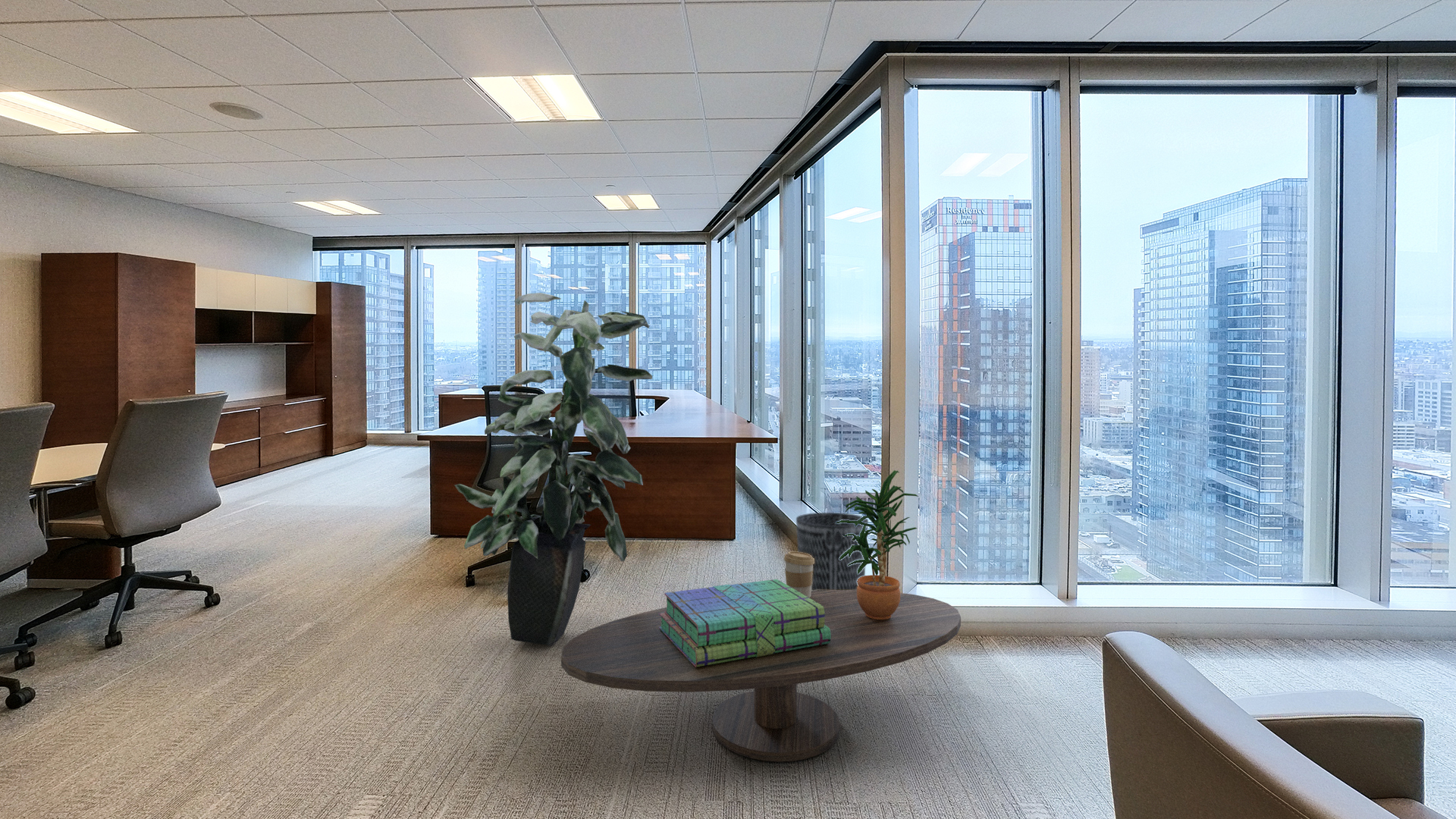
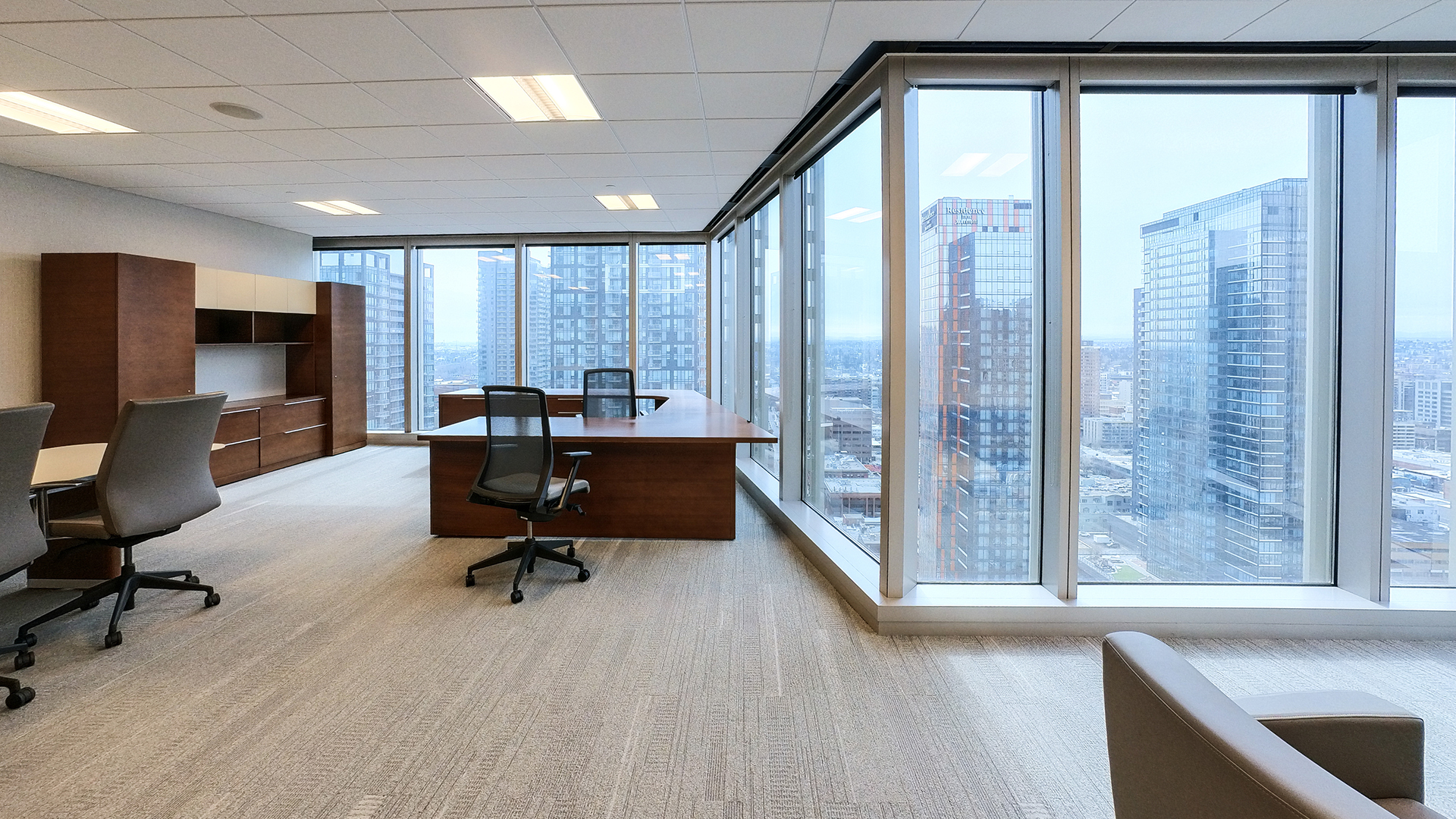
- potted plant [836,469,919,620]
- stack of books [659,579,831,667]
- wastebasket [795,512,869,591]
- coffee cup [783,551,814,598]
- indoor plant [454,292,653,647]
- coffee table [560,590,962,762]
